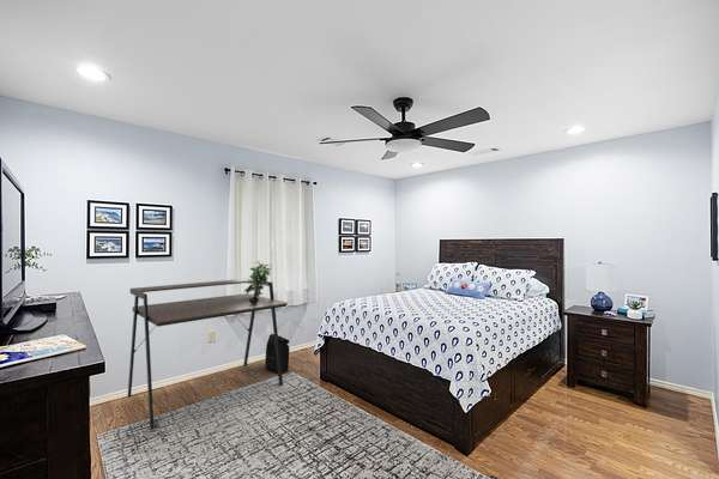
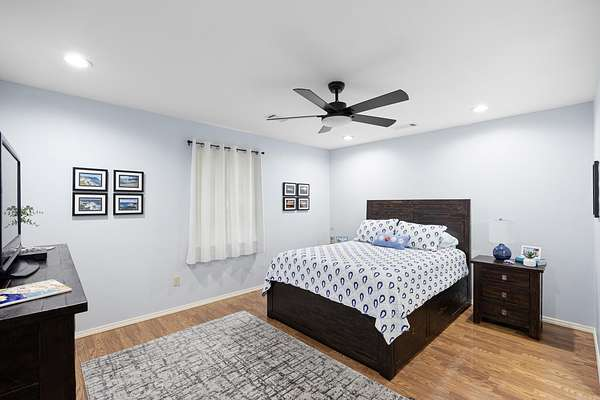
- backpack [264,333,291,374]
- potted plant [242,260,273,304]
- desk [127,278,289,431]
